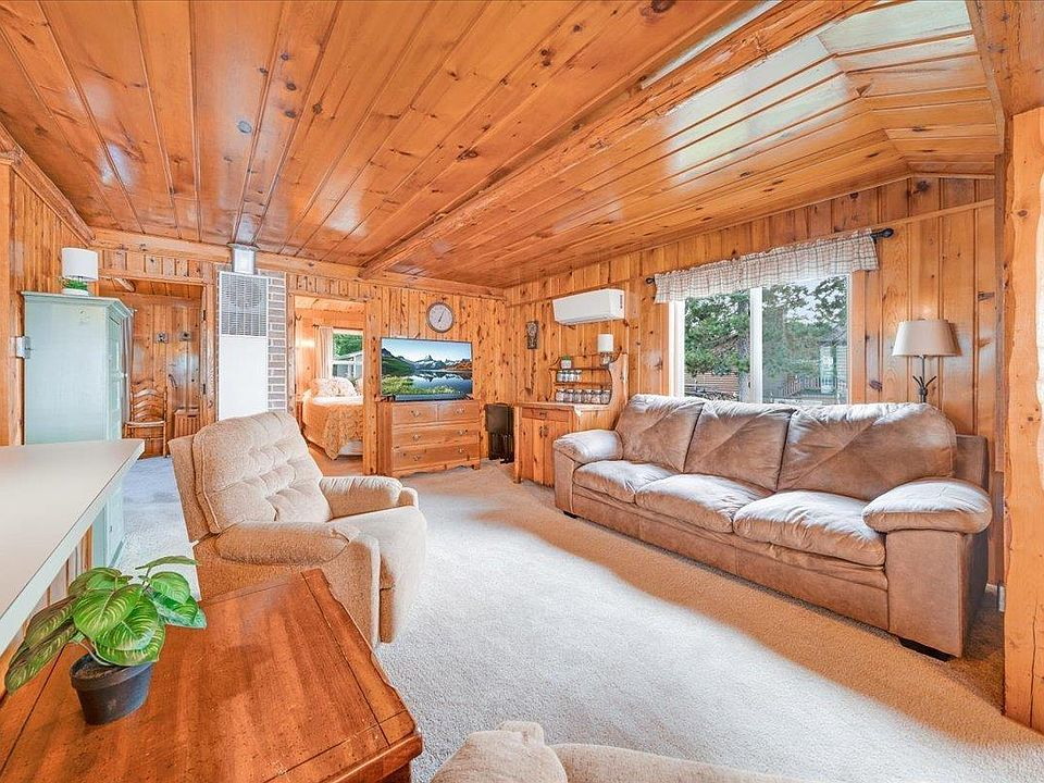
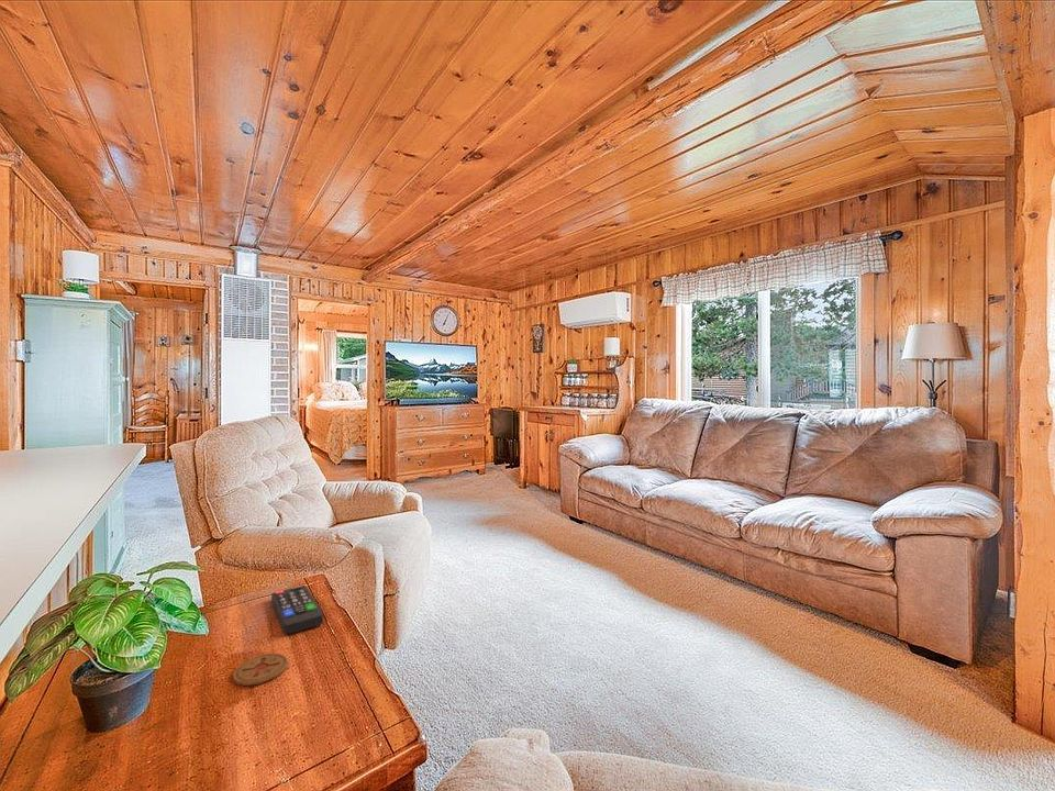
+ coaster [232,653,289,687]
+ remote control [270,584,324,635]
